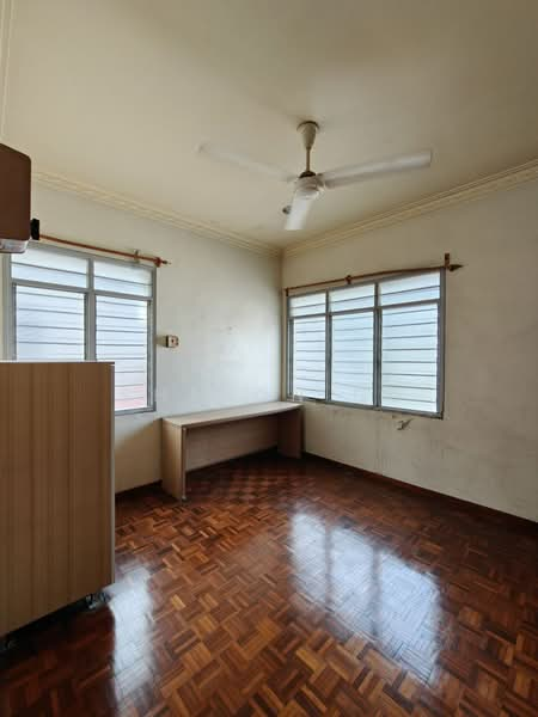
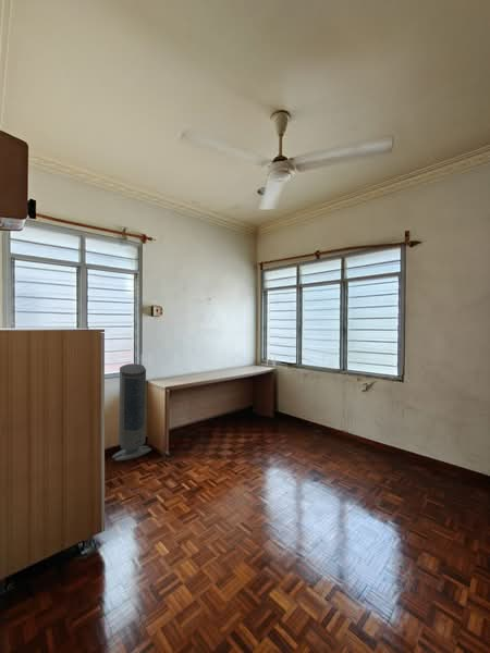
+ air purifier [111,362,152,461]
